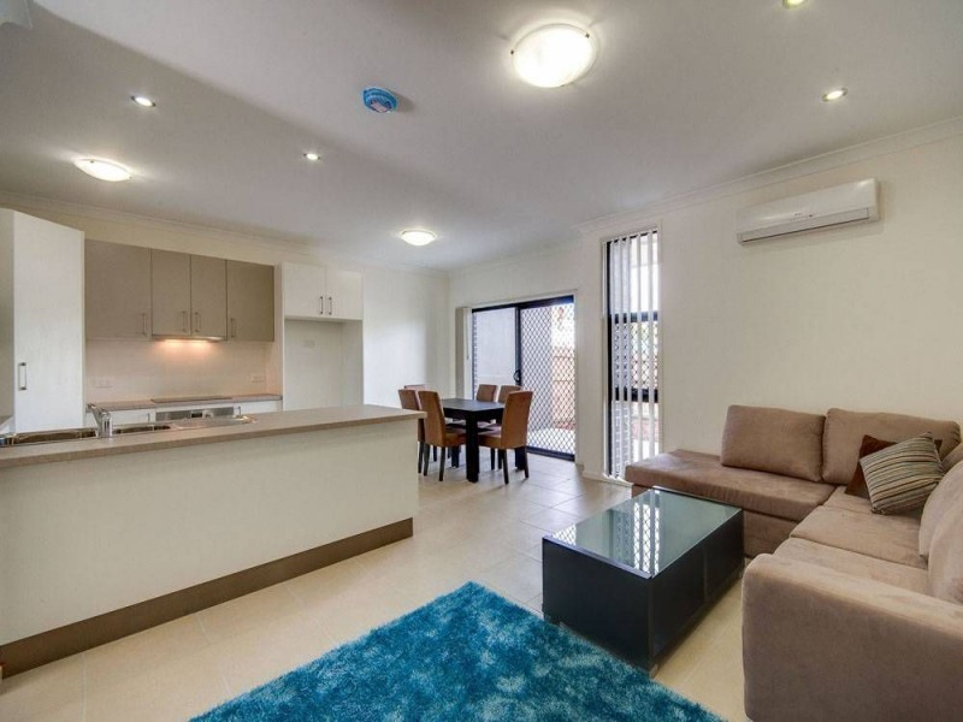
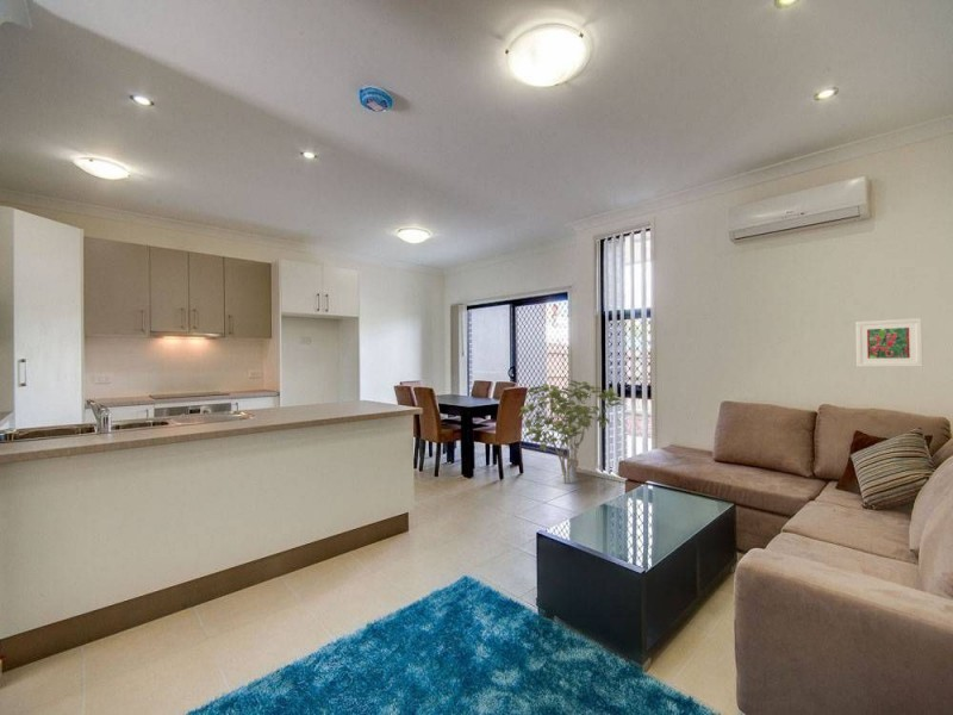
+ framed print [854,317,924,368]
+ shrub [518,379,624,485]
